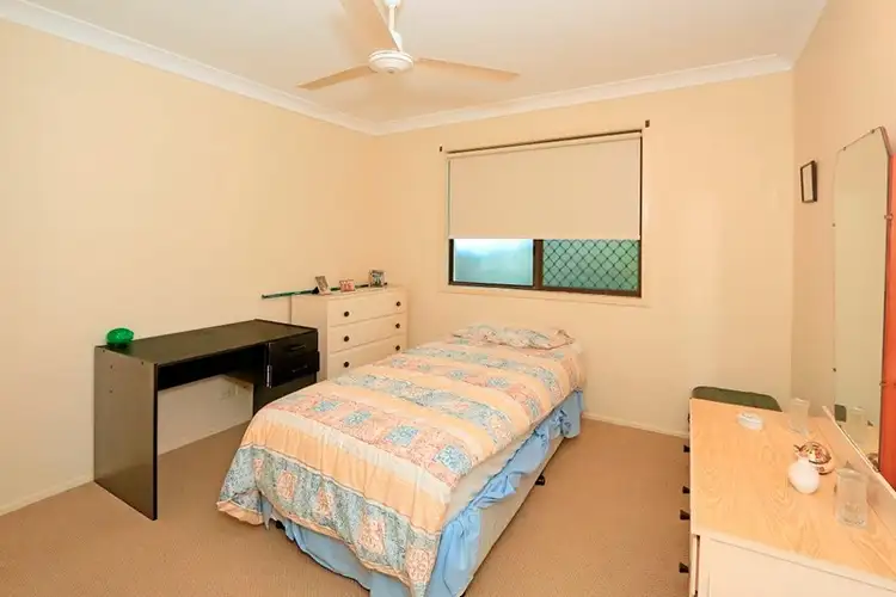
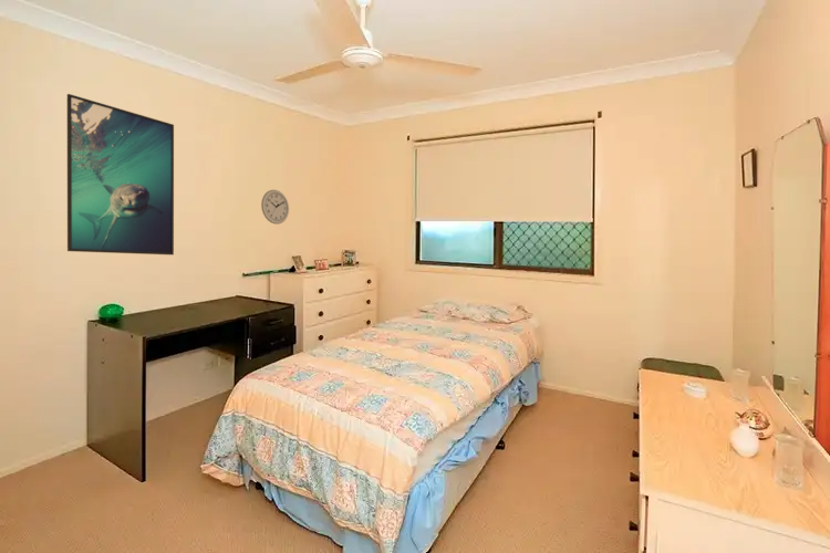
+ wall clock [260,189,290,226]
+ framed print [66,93,175,255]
